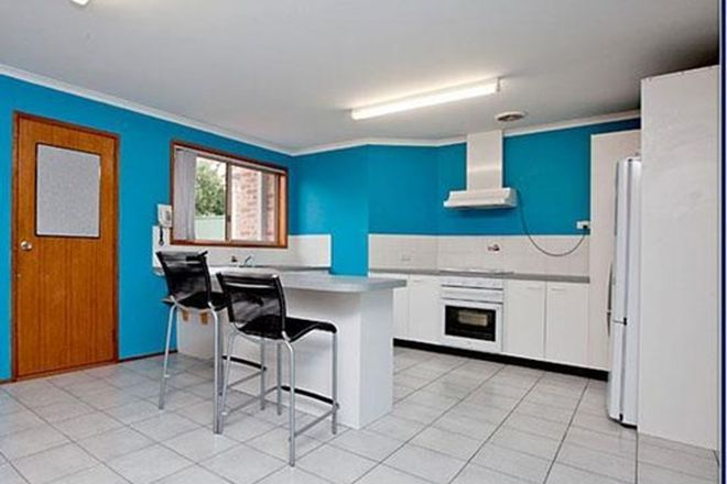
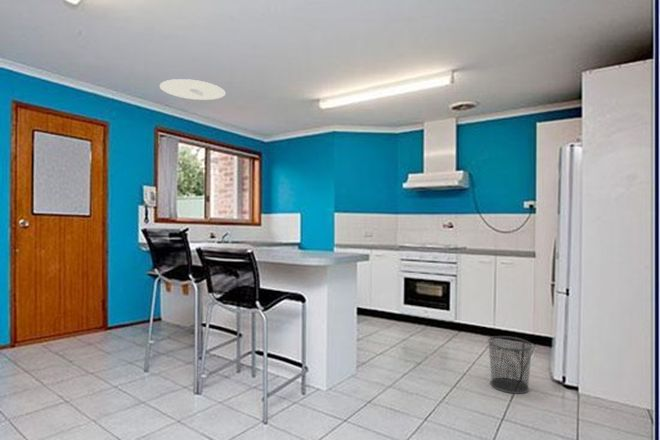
+ ceiling light [159,78,226,101]
+ waste bin [487,335,534,395]
